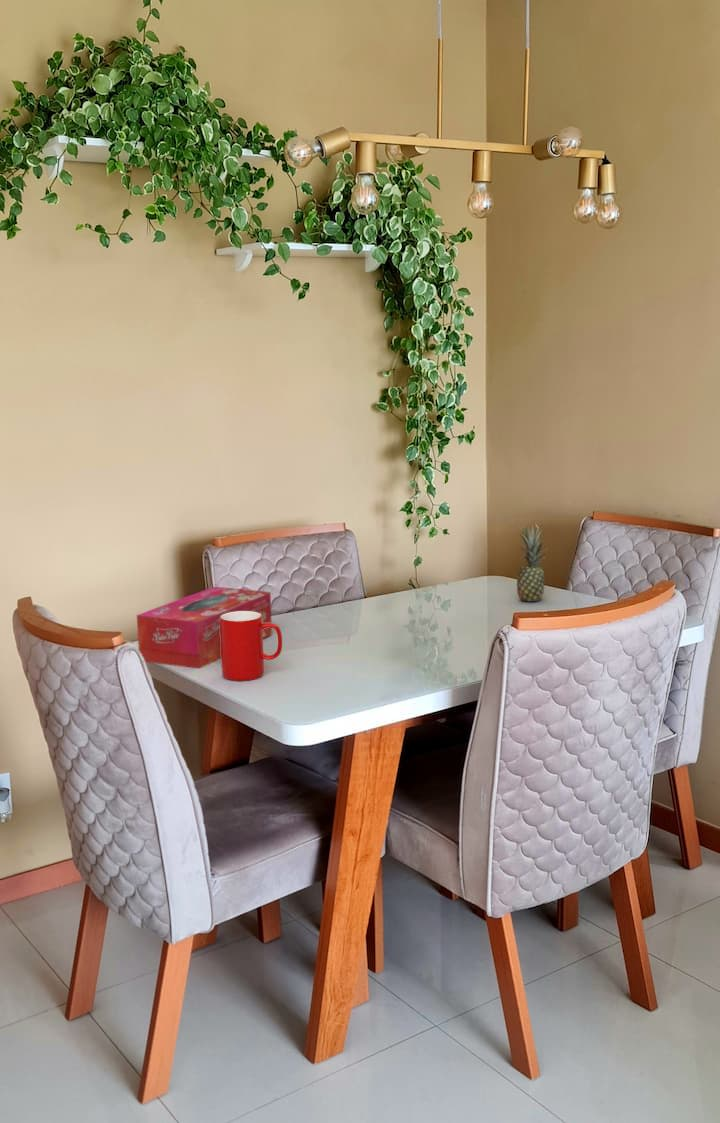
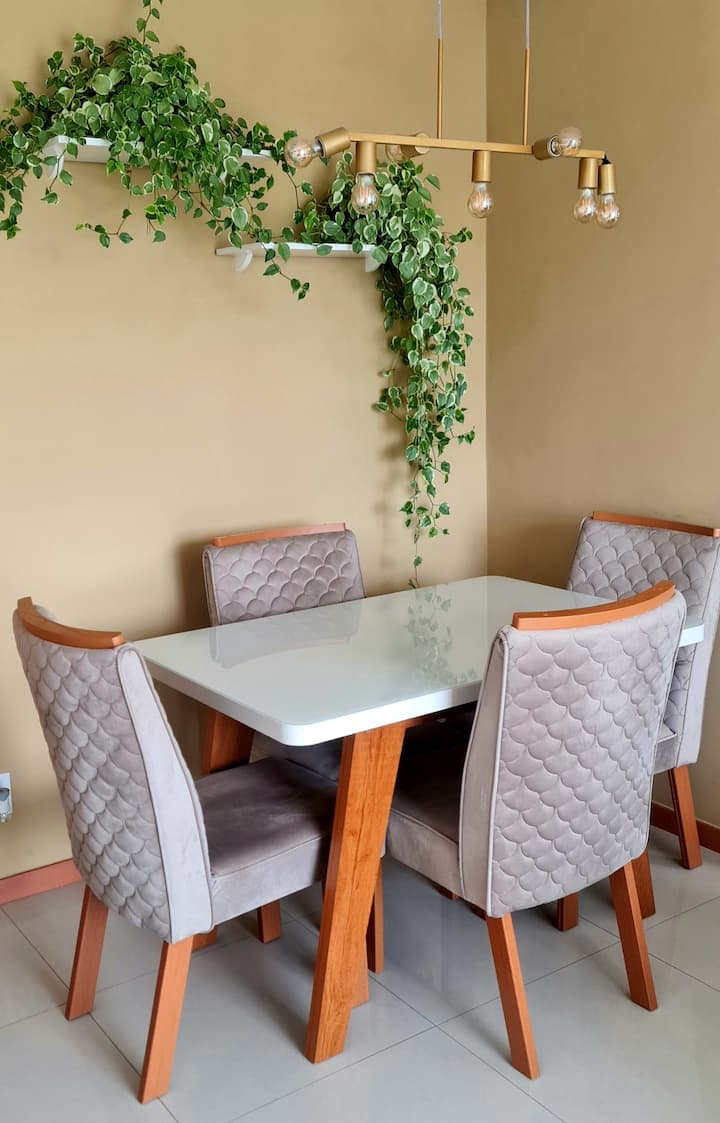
- cup [220,611,283,682]
- tissue box [136,586,273,669]
- fruit [516,520,549,603]
